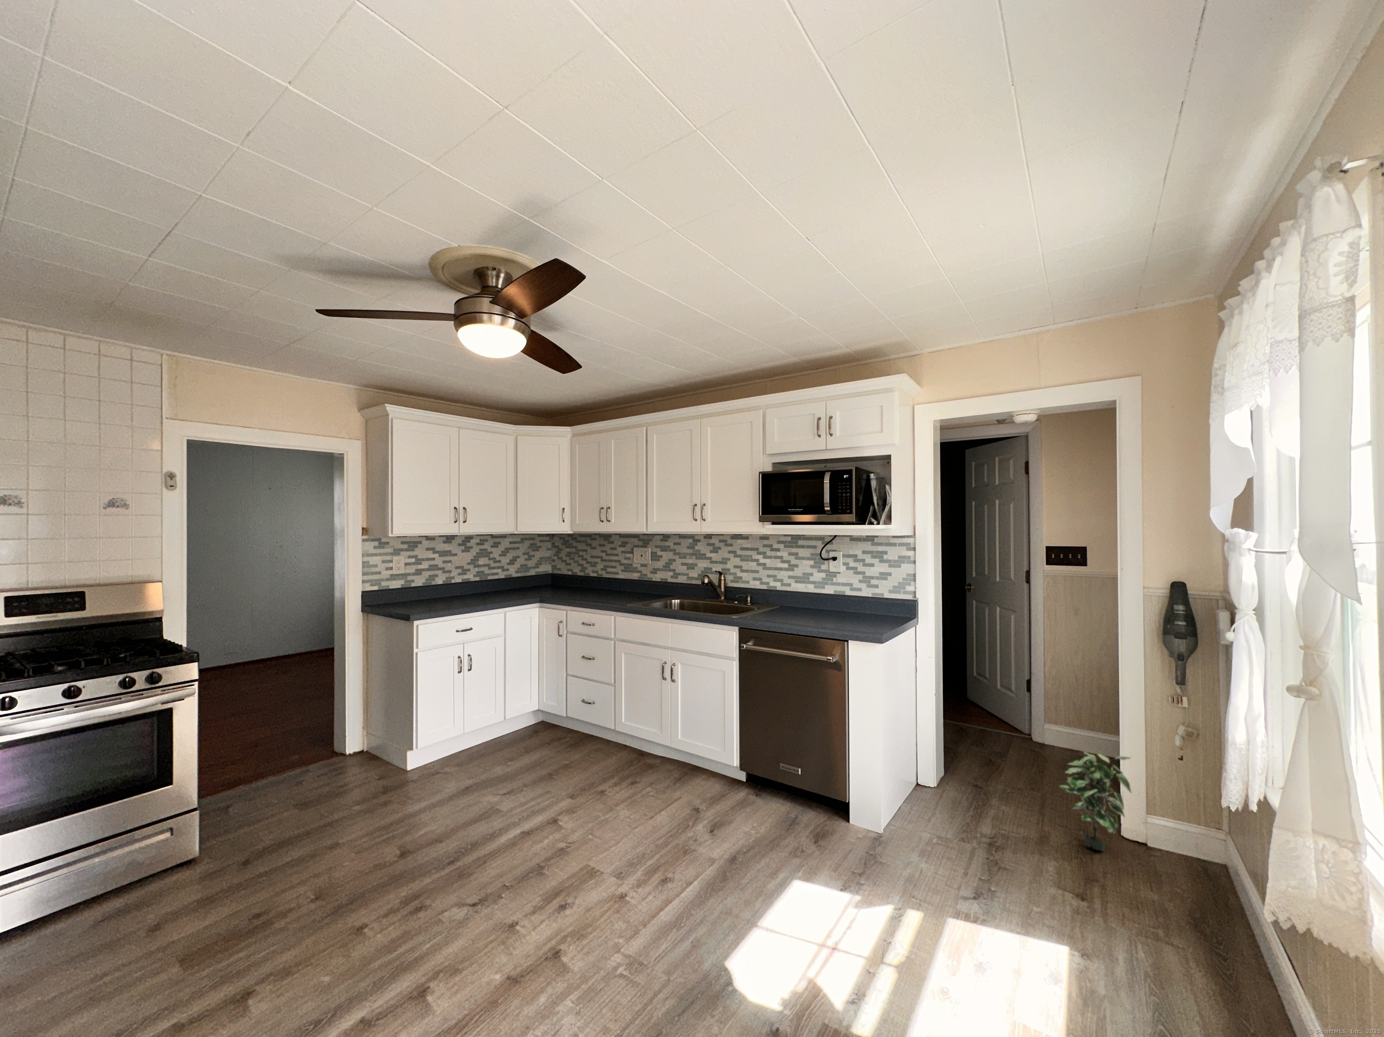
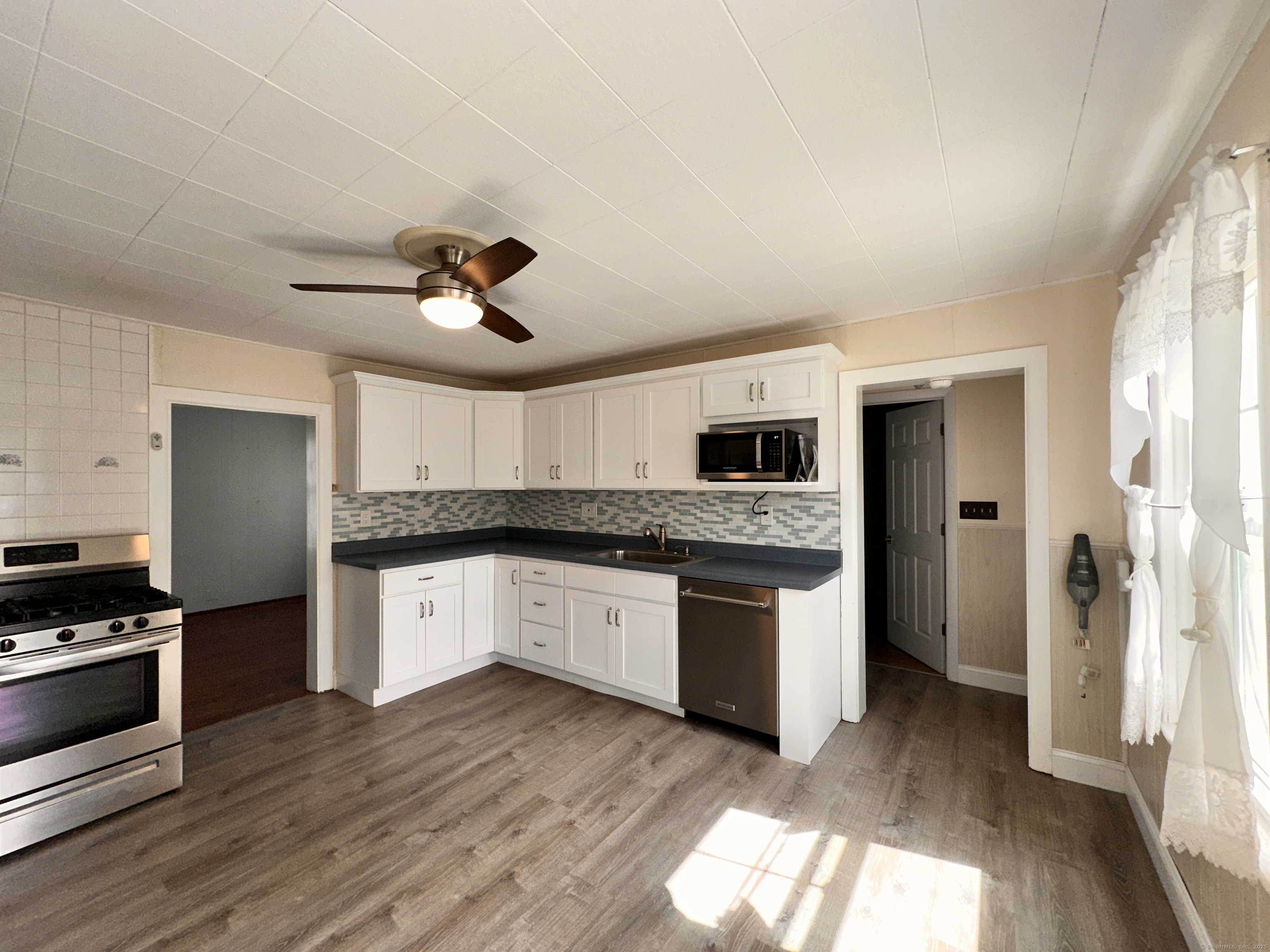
- potted plant [1059,751,1132,851]
